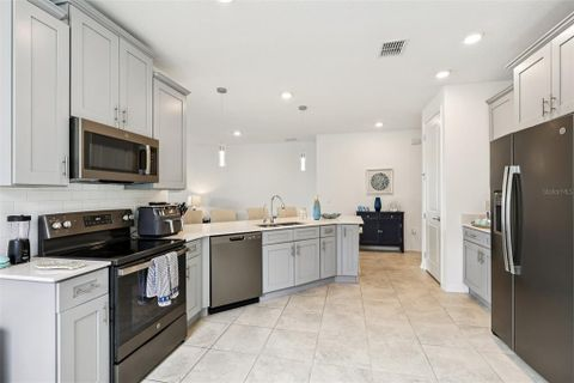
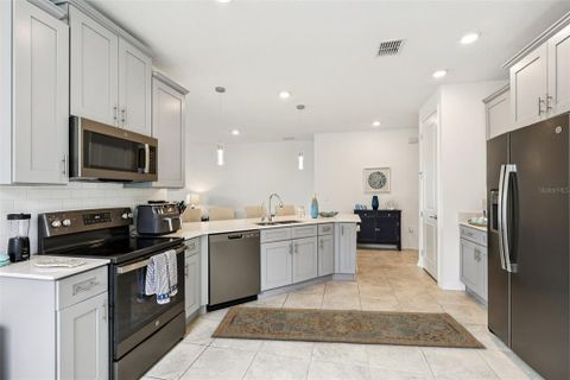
+ rug [210,305,488,350]
